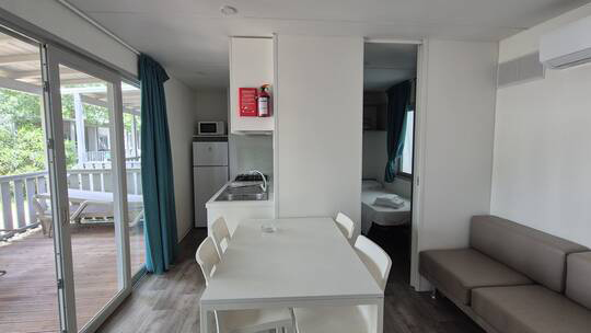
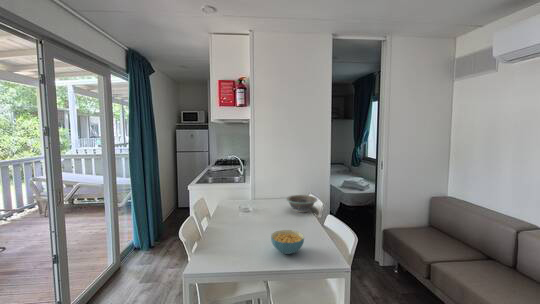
+ decorative bowl [285,194,319,213]
+ cereal bowl [270,229,305,255]
